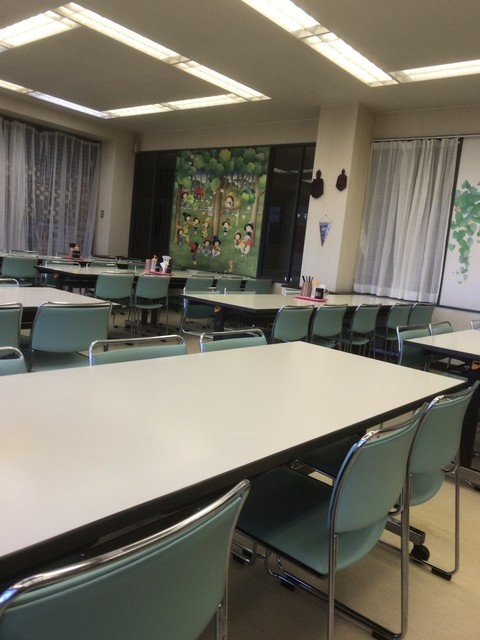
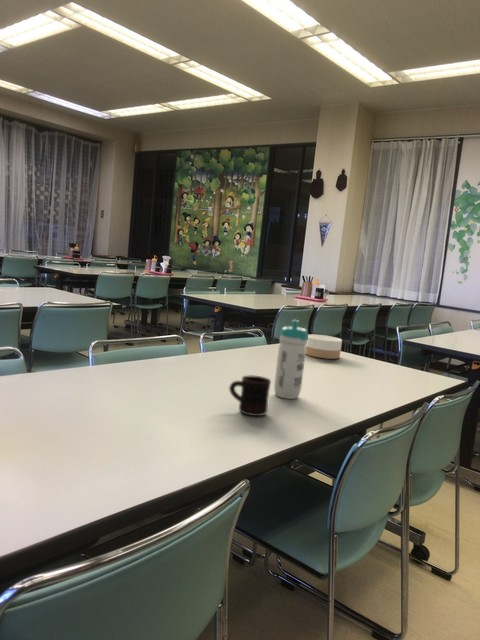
+ bowl [305,333,343,360]
+ water bottle [273,319,309,400]
+ mug [228,374,272,417]
